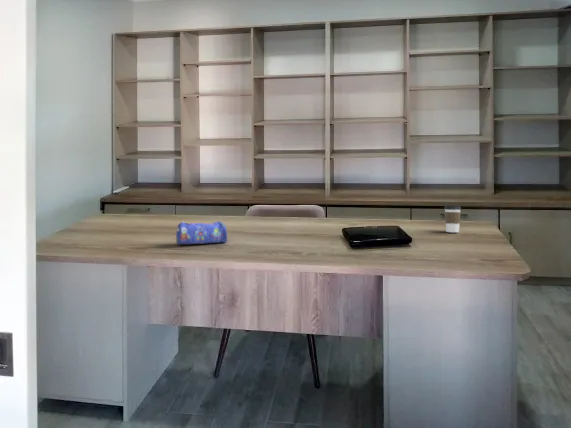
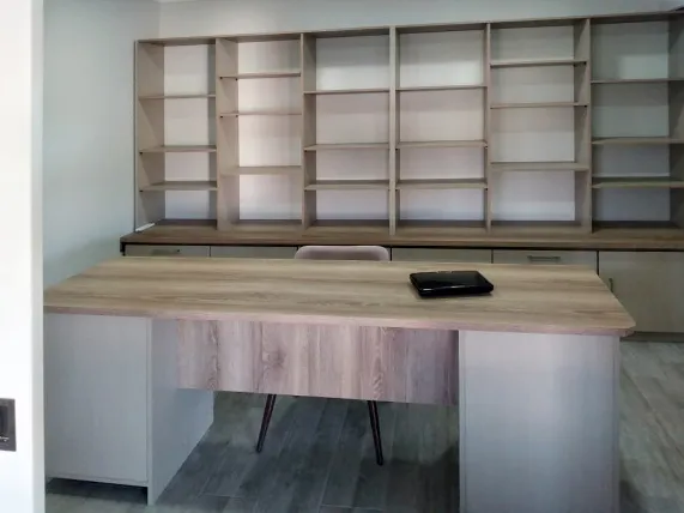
- pencil case [175,220,228,245]
- coffee cup [443,205,462,233]
